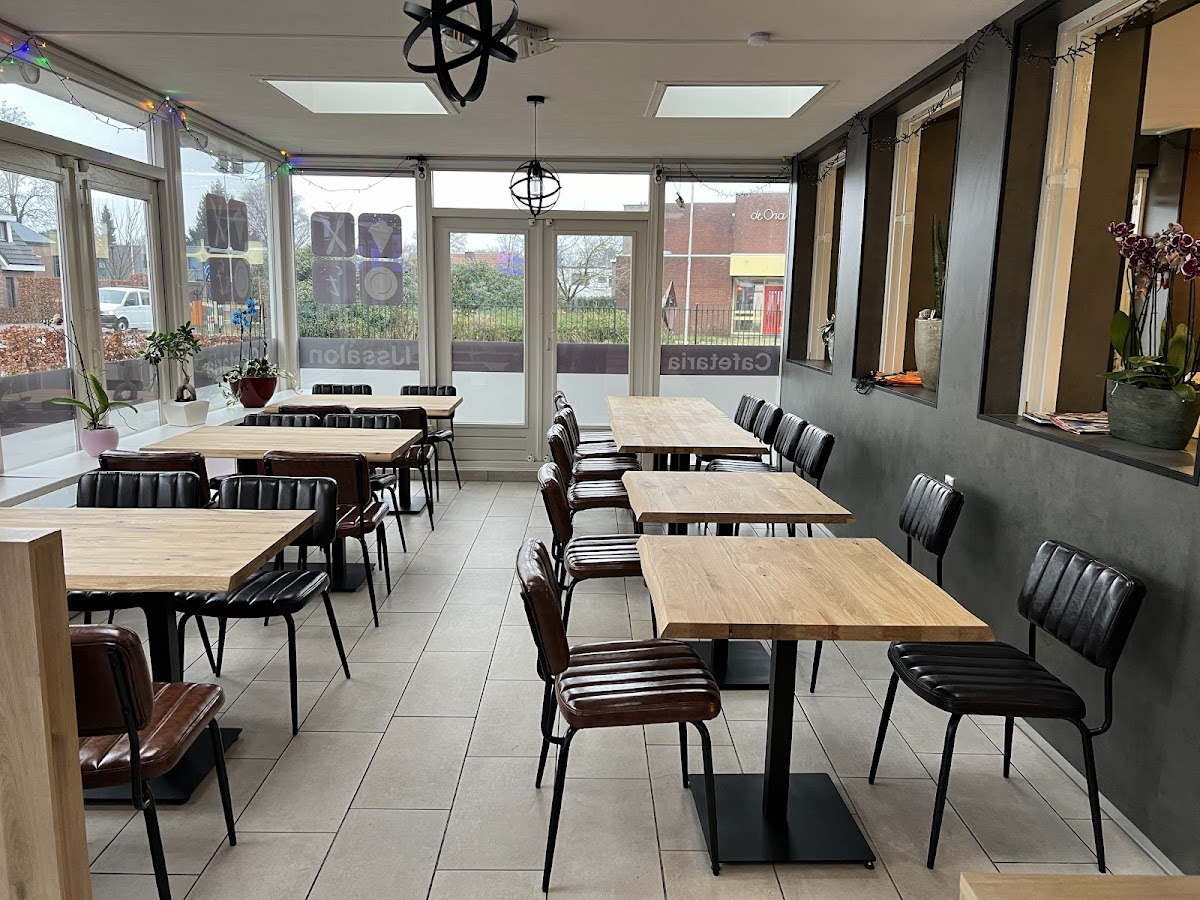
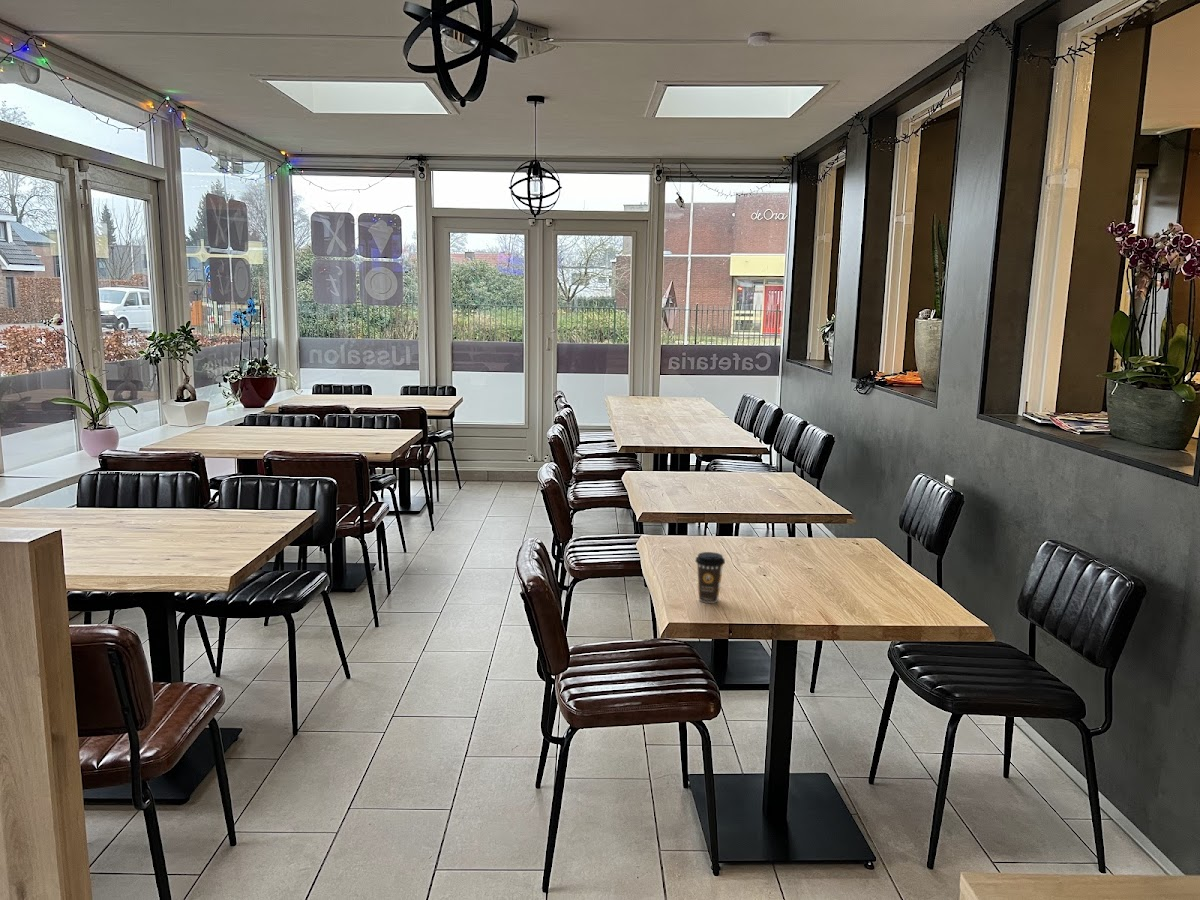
+ coffee cup [694,551,726,604]
